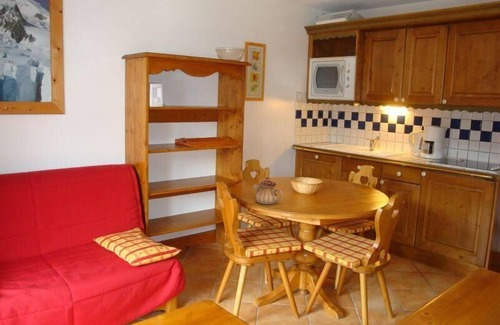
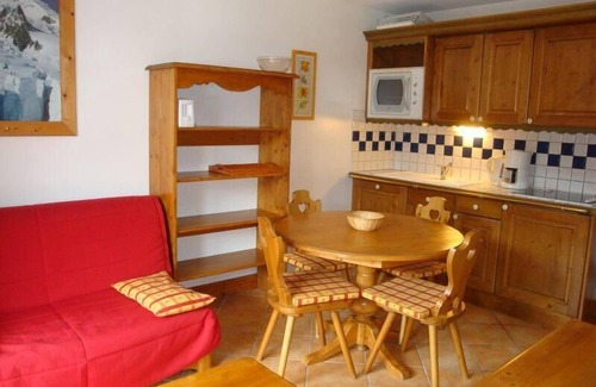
- teapot [252,176,284,206]
